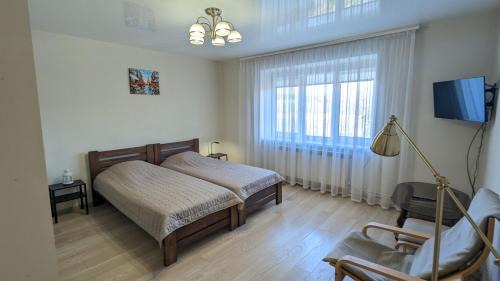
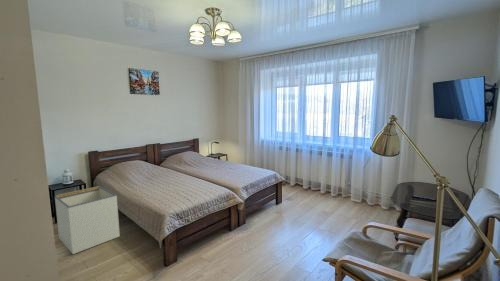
+ storage bin [54,185,121,255]
